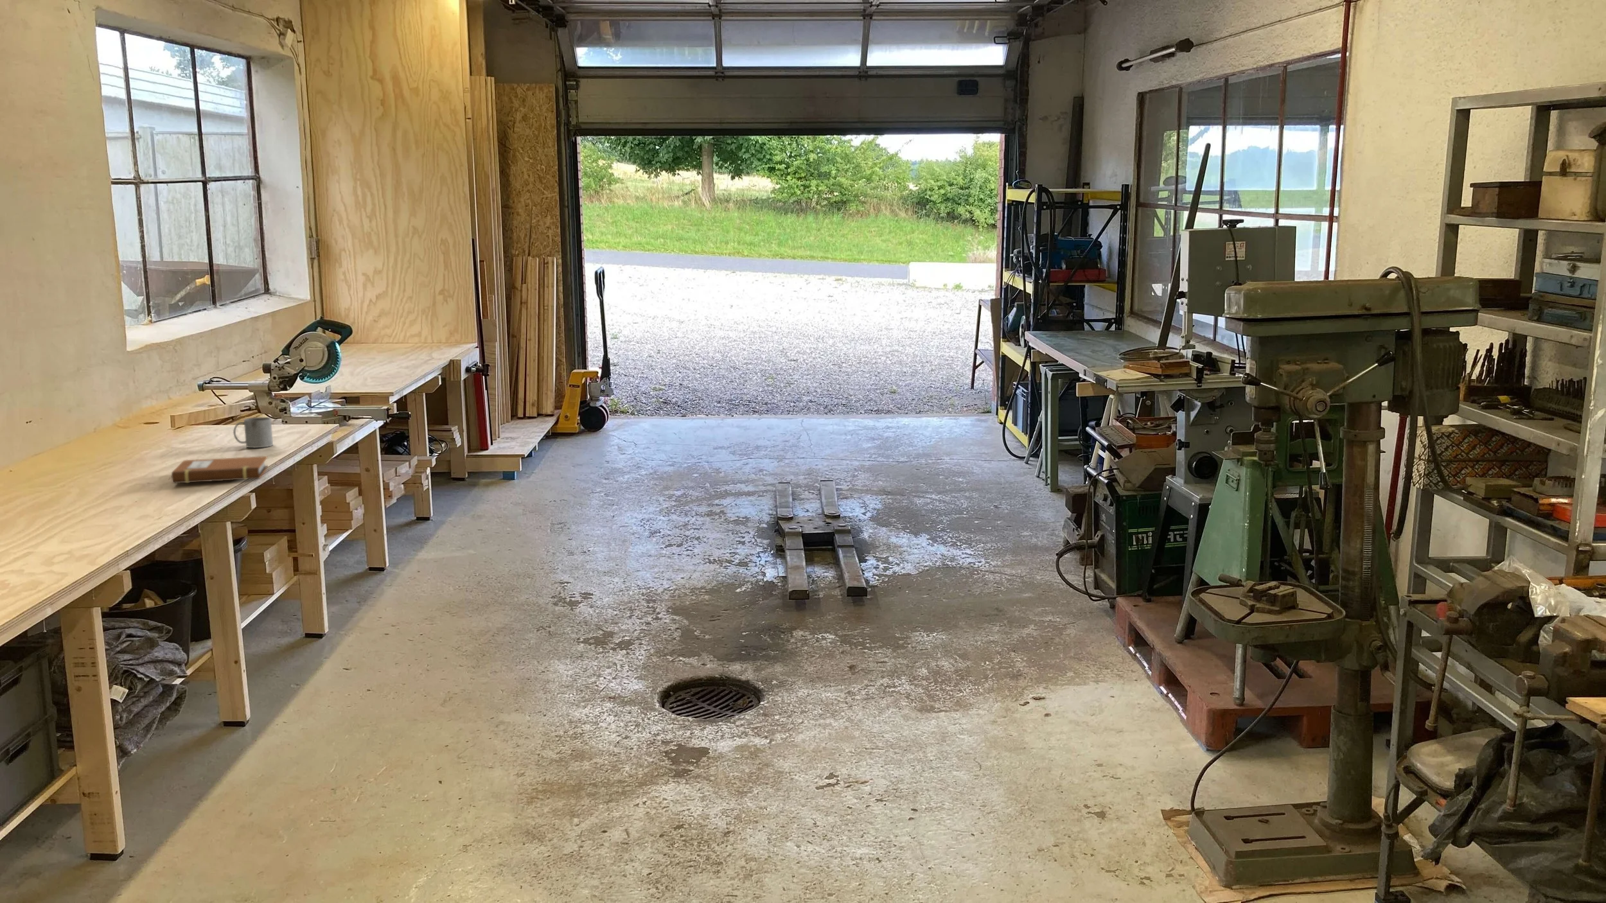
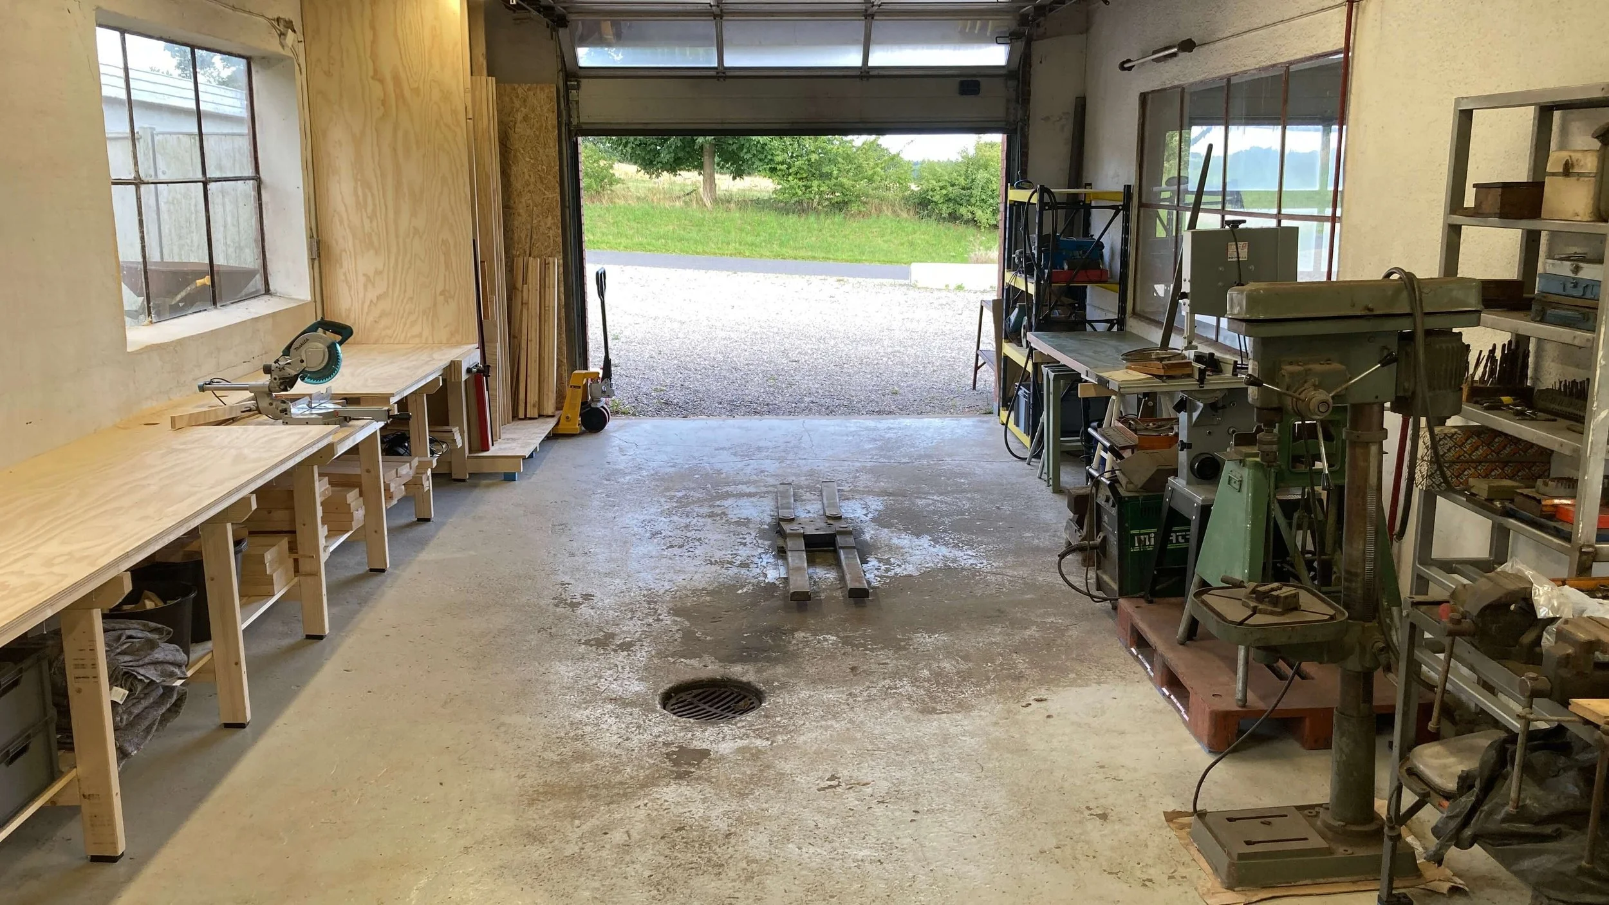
- notebook [169,455,268,484]
- mug [233,417,274,449]
